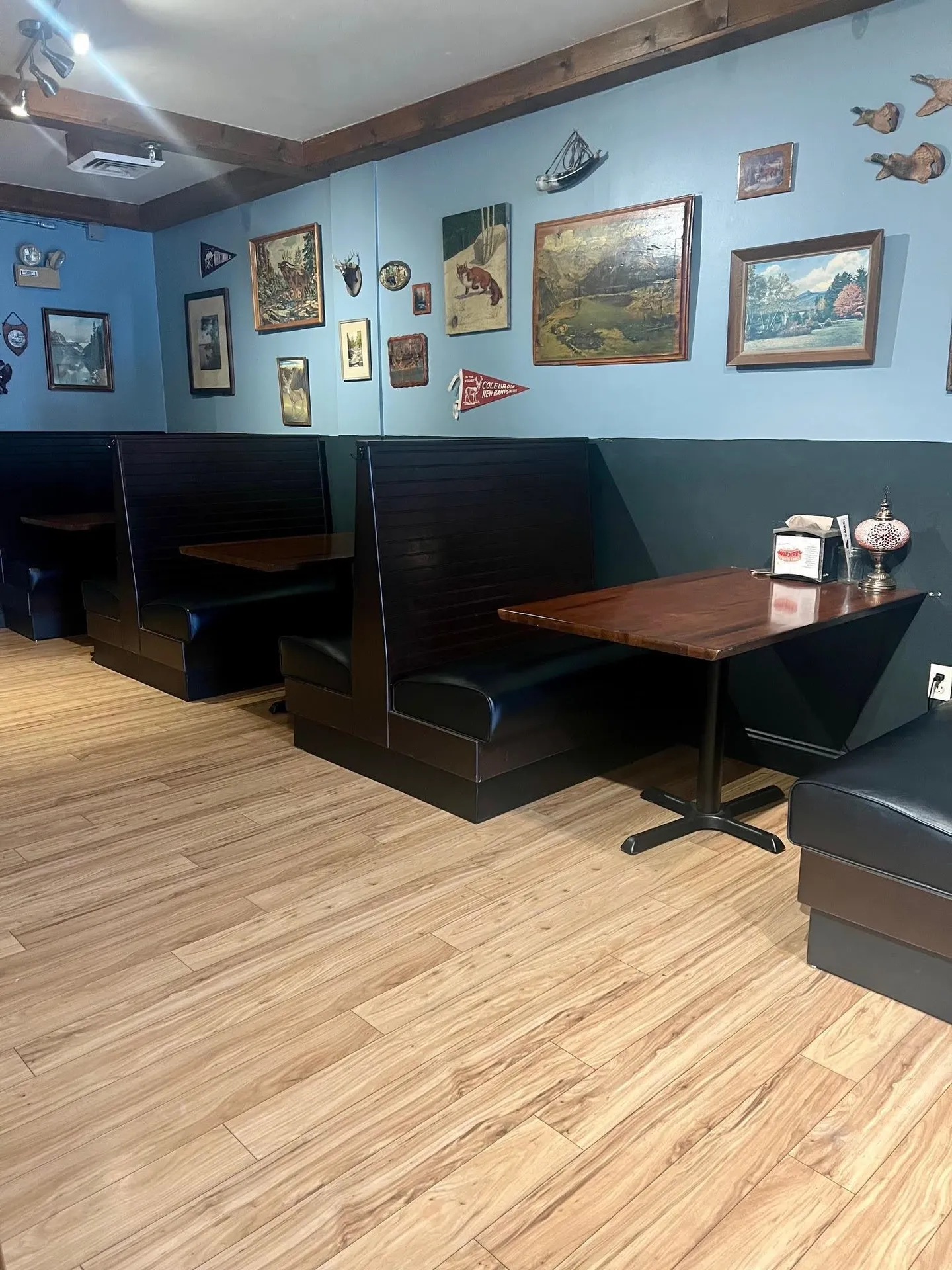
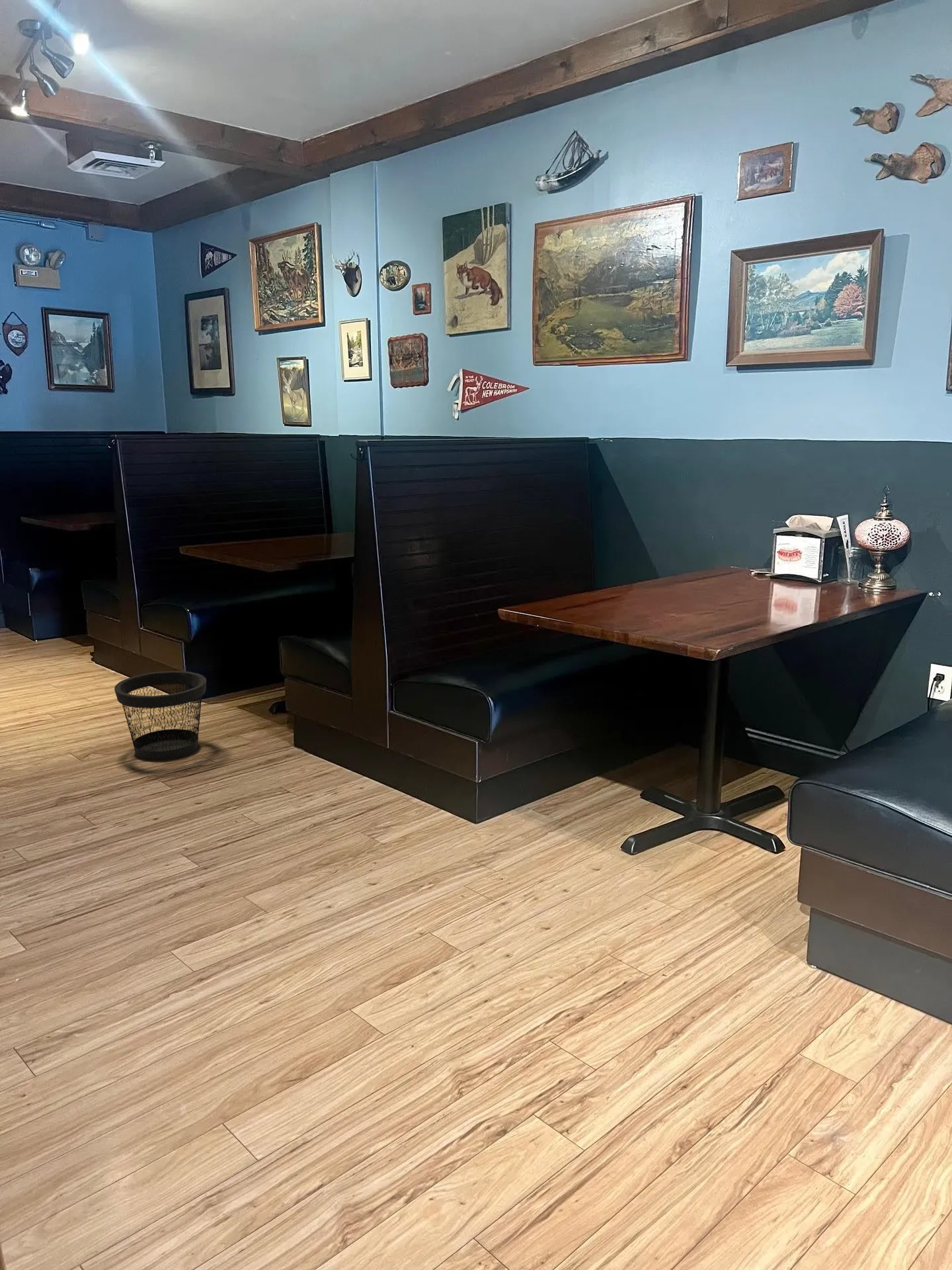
+ wastebasket [114,670,207,761]
